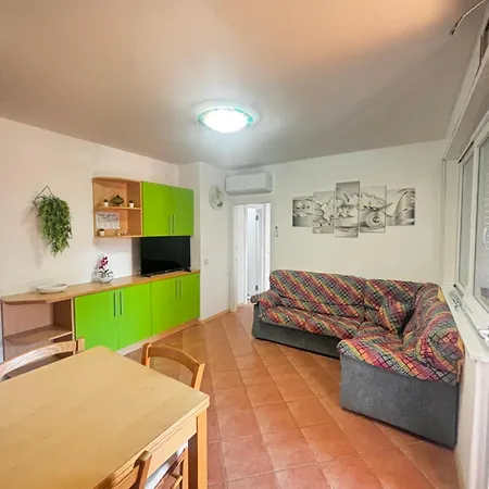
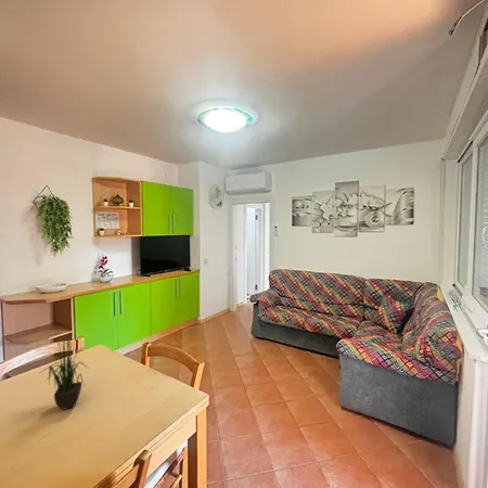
+ potted plant [39,329,92,411]
